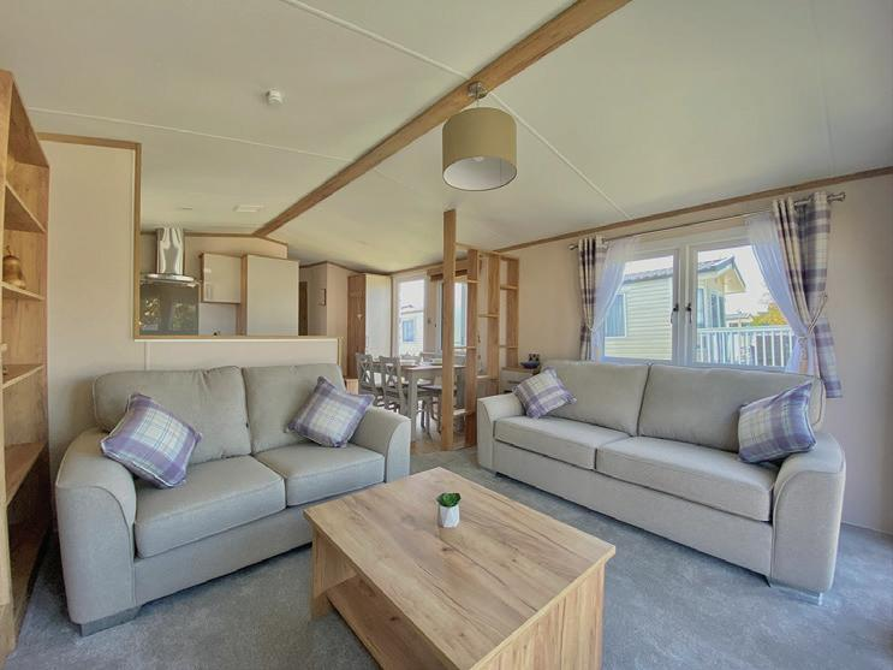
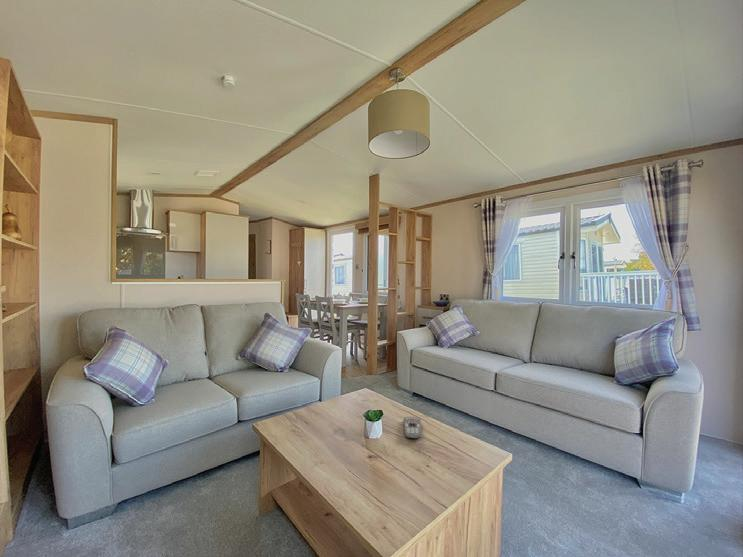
+ remote control [403,416,422,440]
